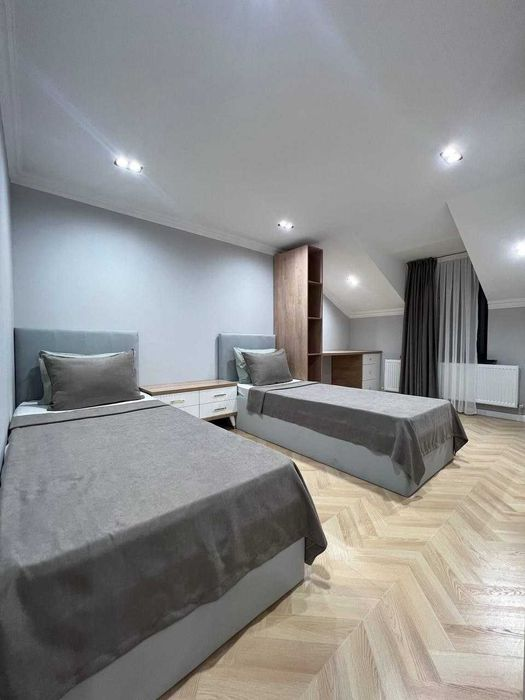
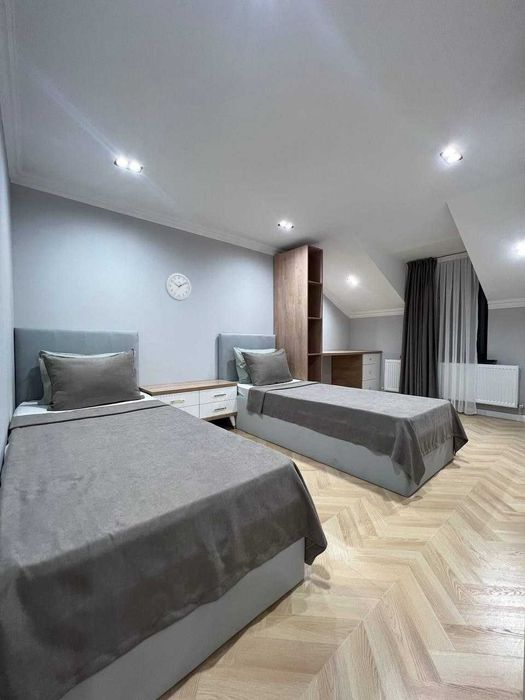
+ wall clock [164,272,192,302]
